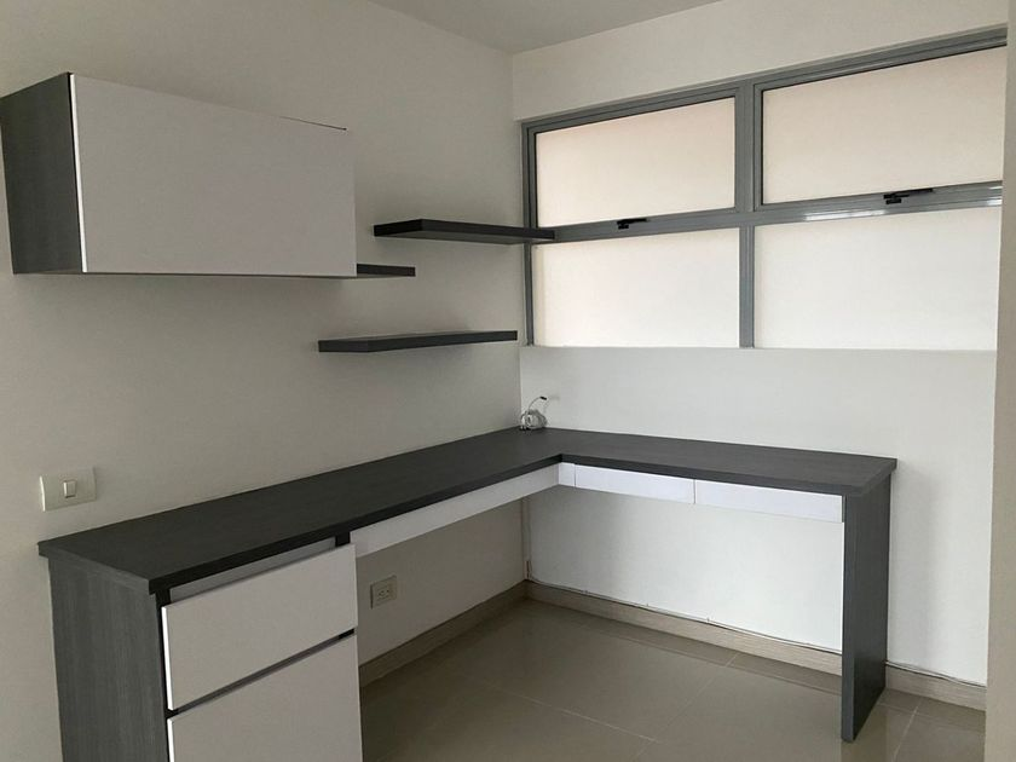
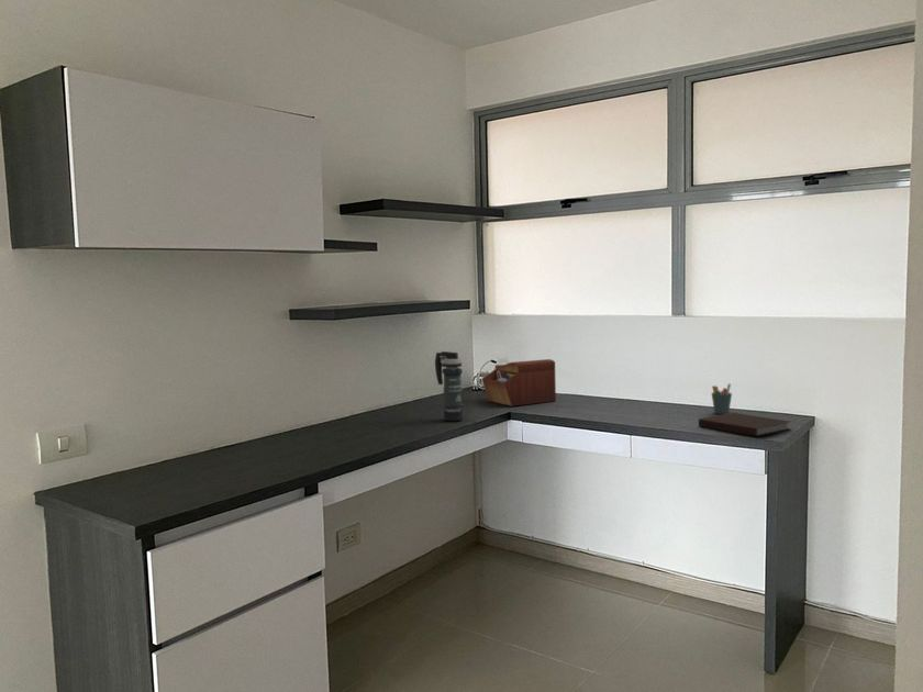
+ notebook [698,412,792,437]
+ pen holder [711,382,733,415]
+ sewing box [480,358,557,408]
+ smoke grenade [434,350,464,422]
